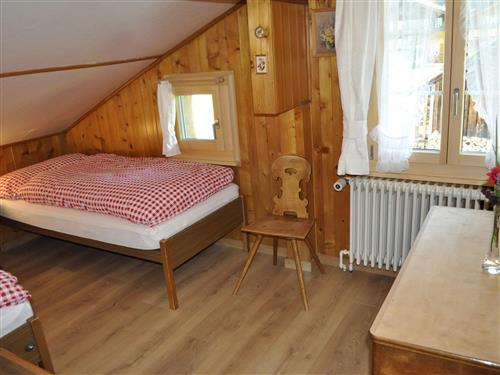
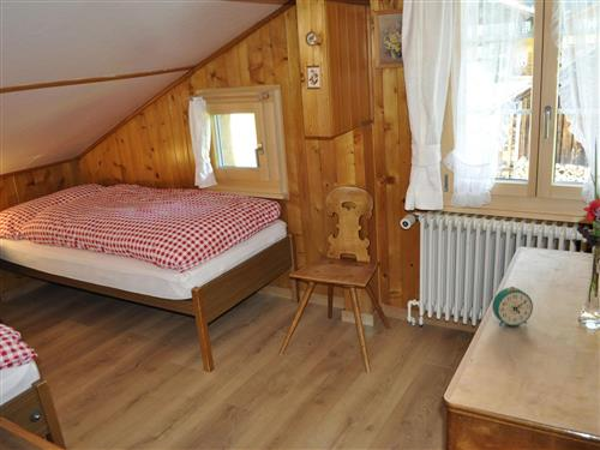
+ alarm clock [492,286,534,328]
